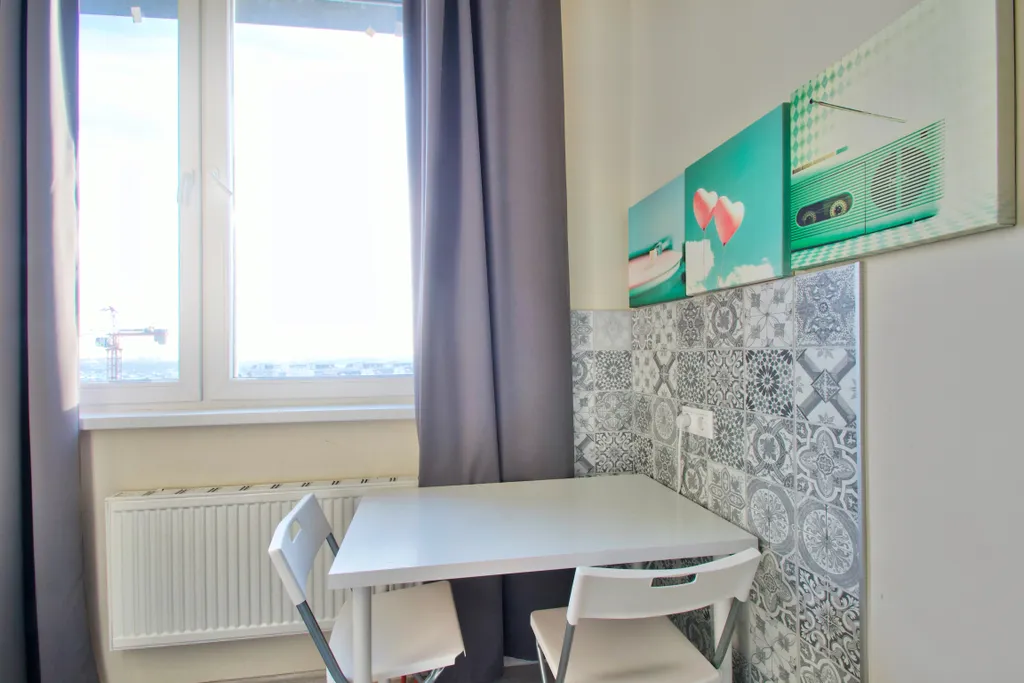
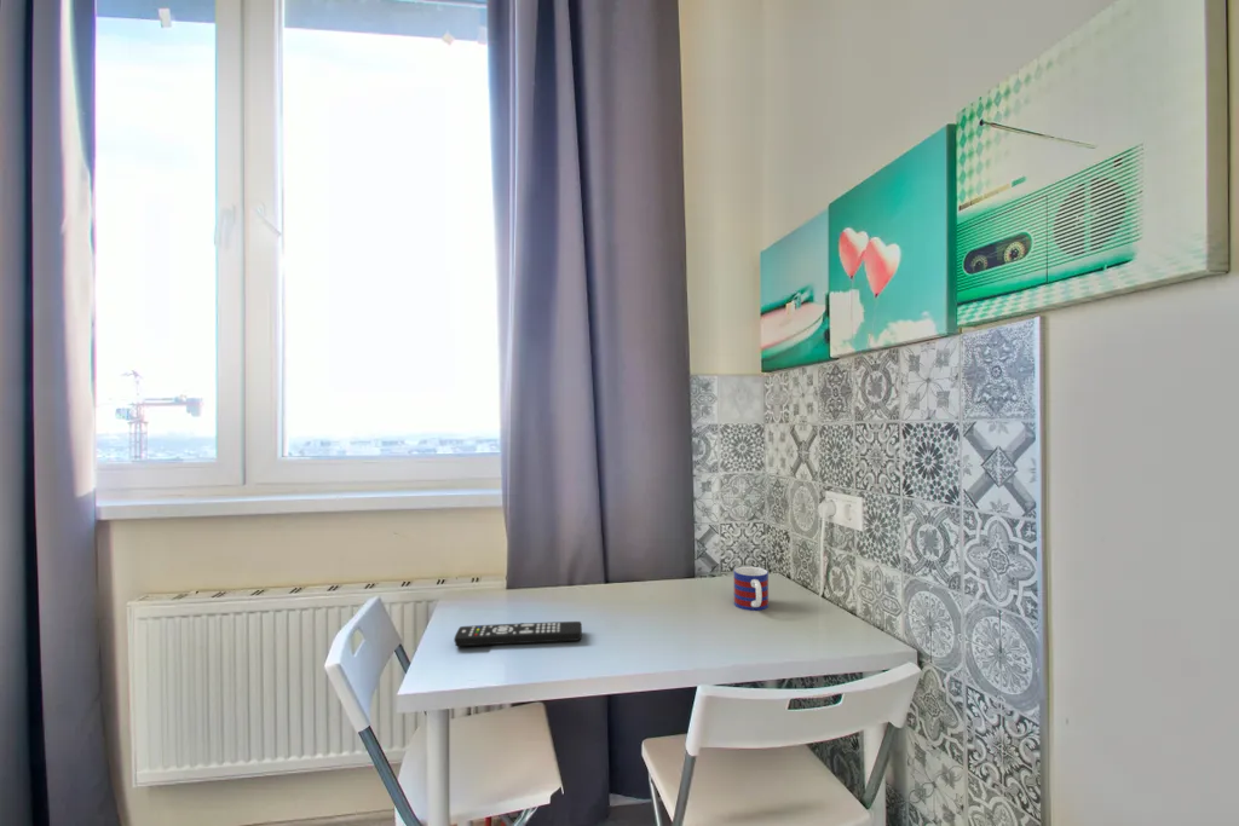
+ remote control [453,620,583,647]
+ mug [732,565,770,612]
